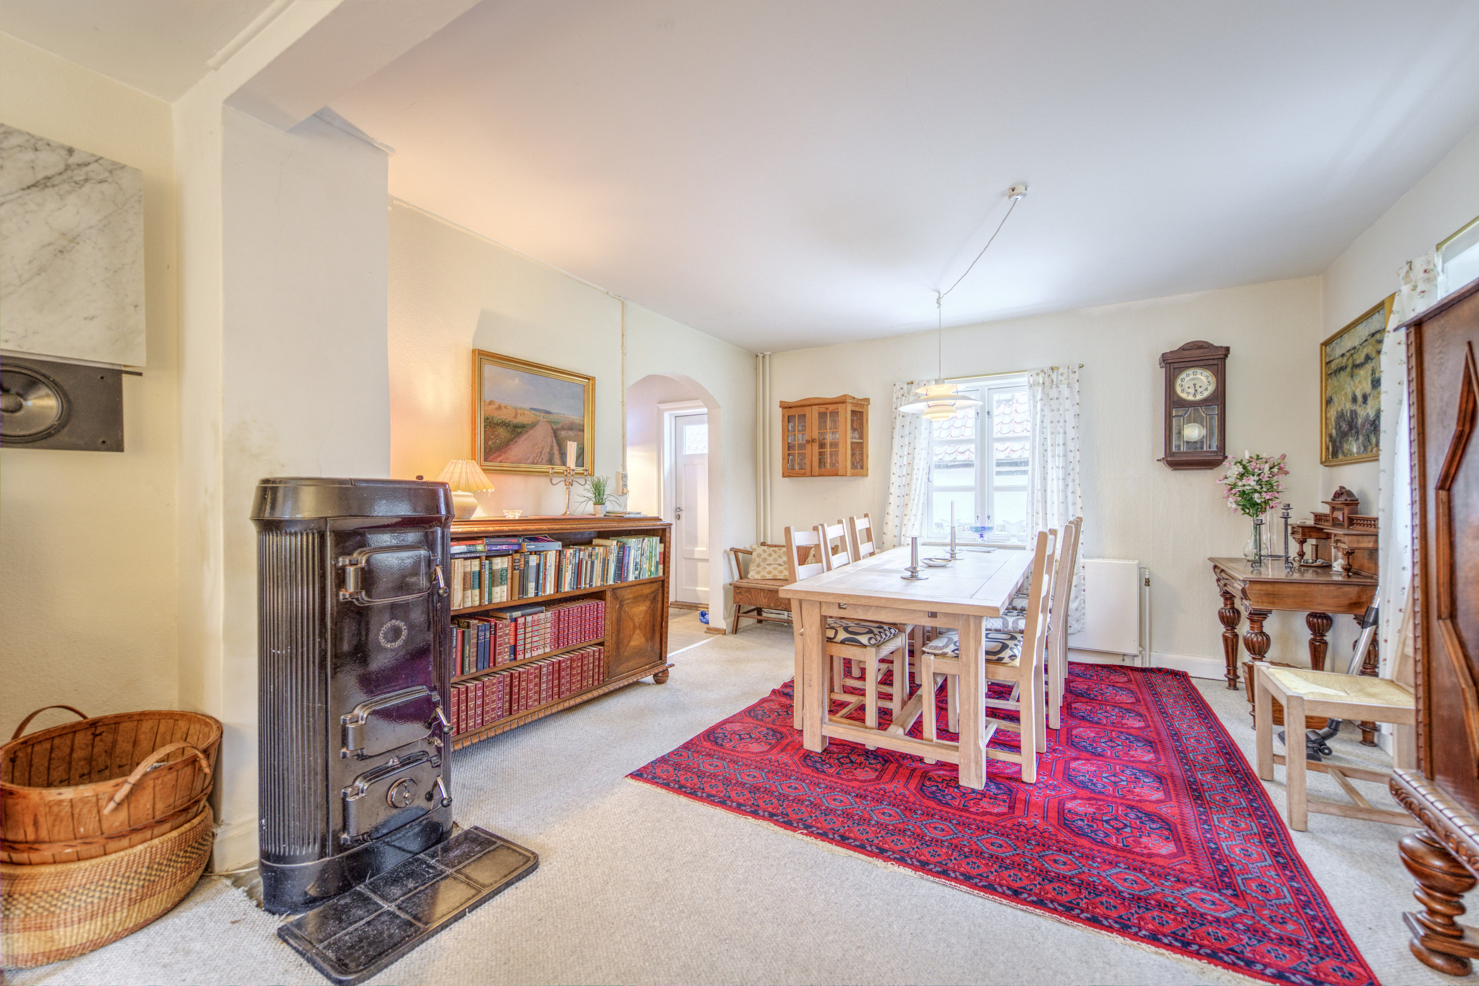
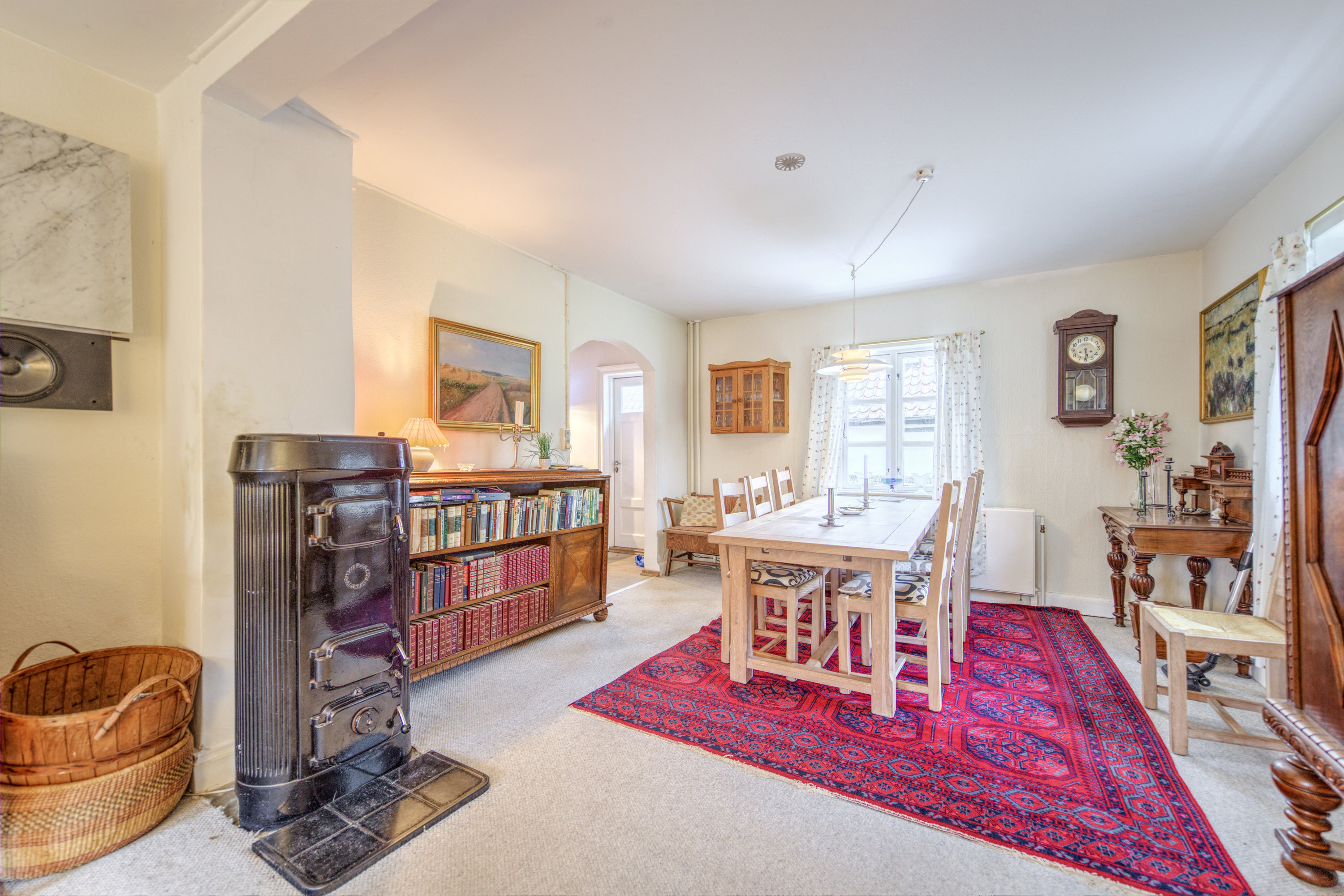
+ smoke detector [775,152,806,171]
